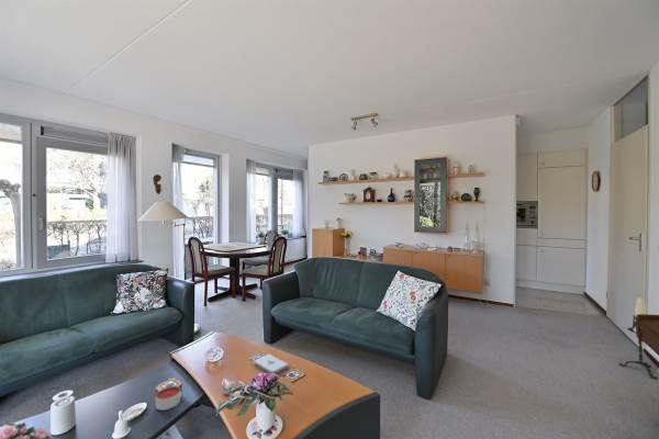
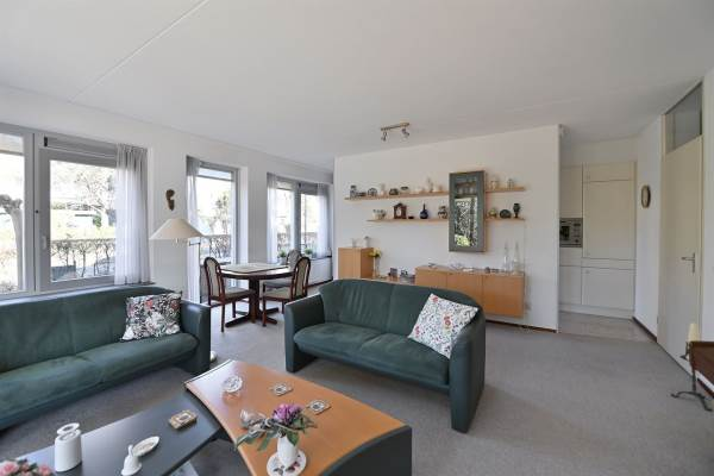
- notepad [254,353,289,374]
- candle [155,384,182,412]
